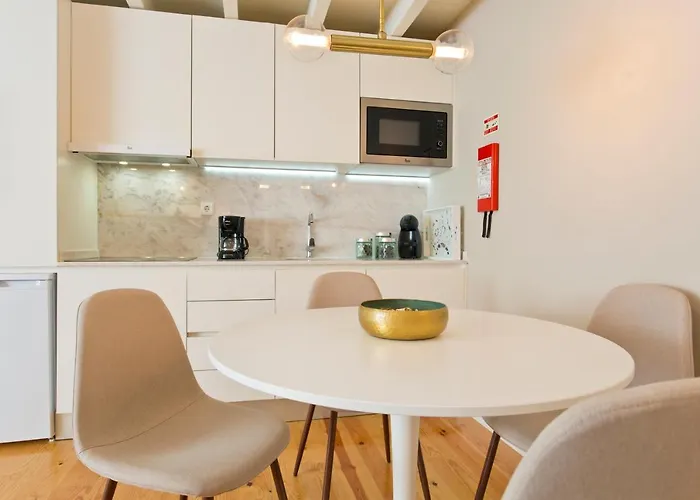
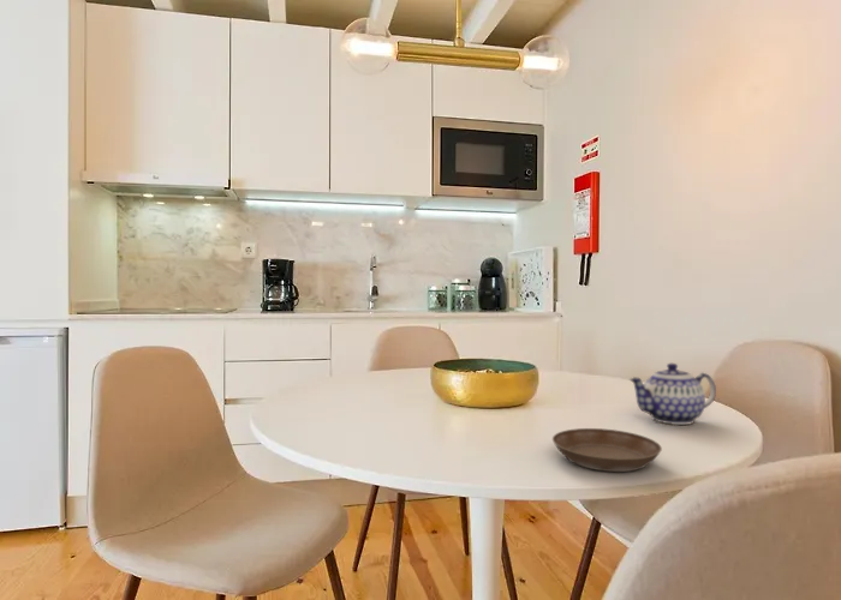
+ saucer [551,427,663,473]
+ teapot [627,362,717,426]
